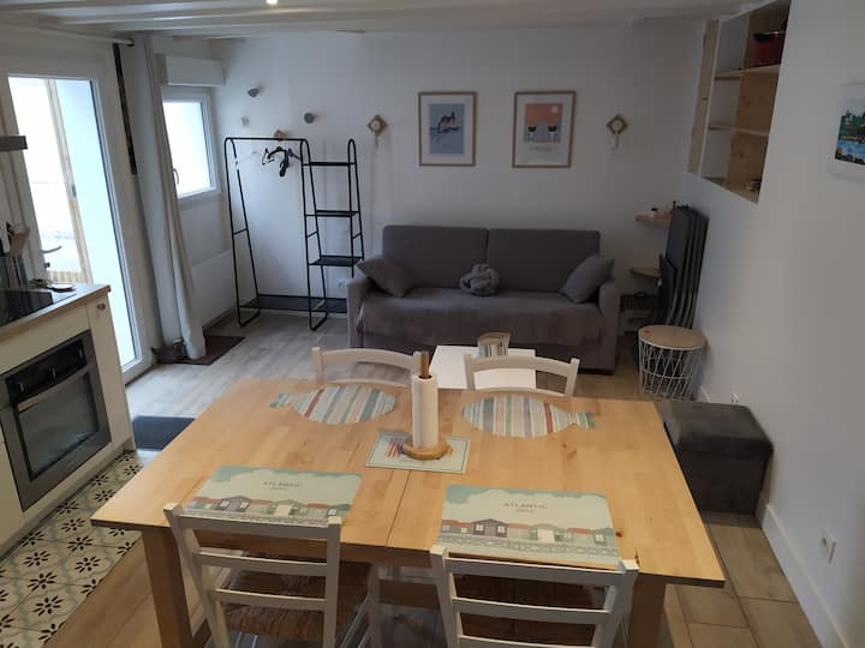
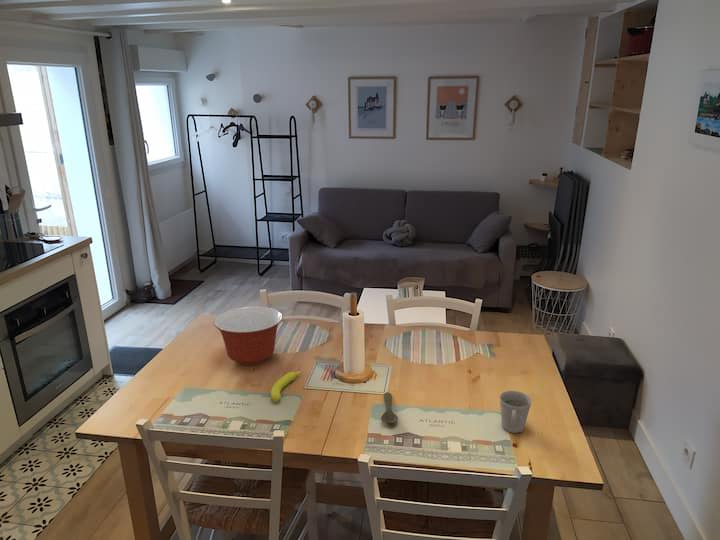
+ spoon [380,391,399,425]
+ banana [270,370,302,403]
+ mug [499,390,532,434]
+ mixing bowl [213,306,284,366]
